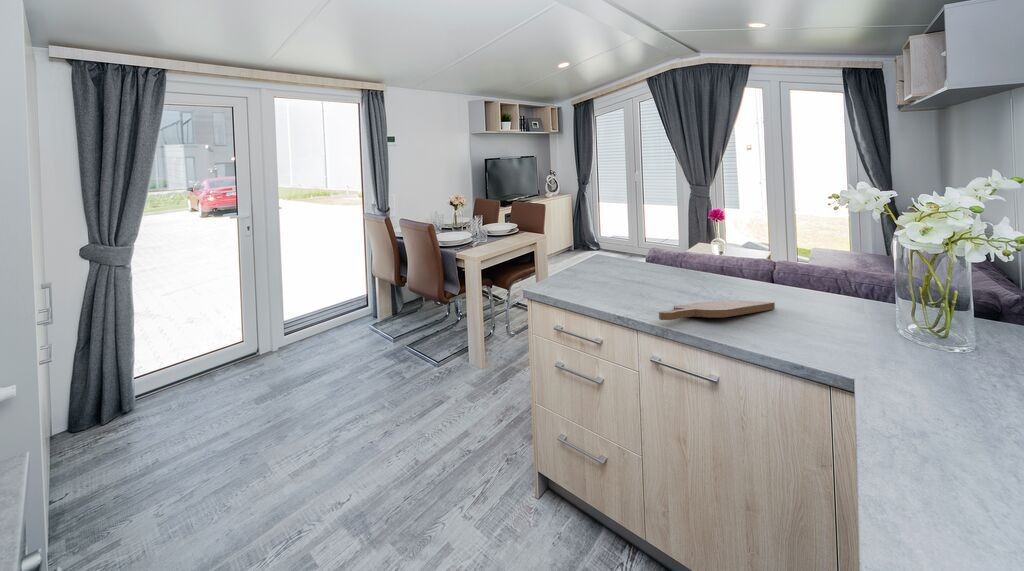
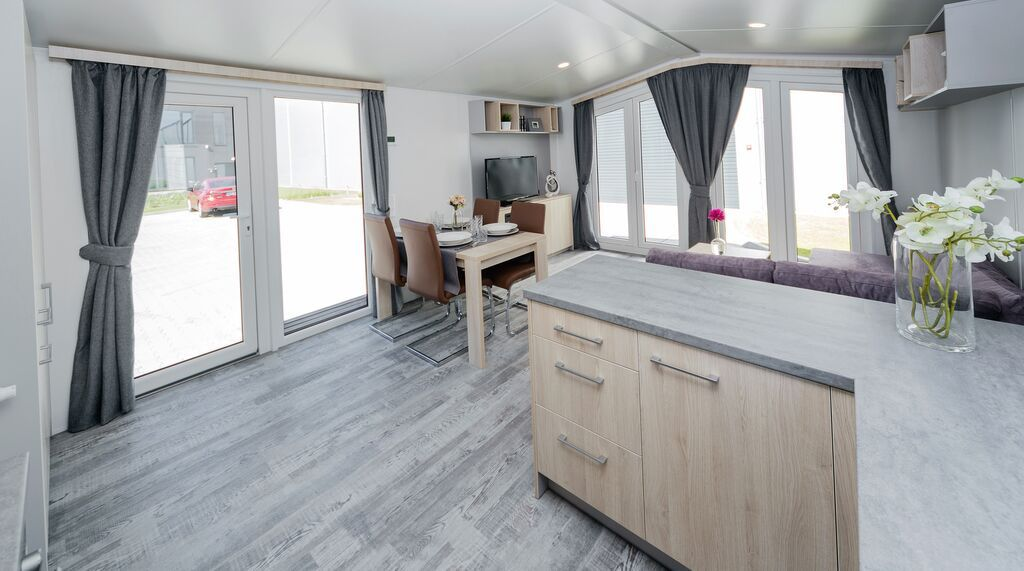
- cutting board [658,299,776,321]
